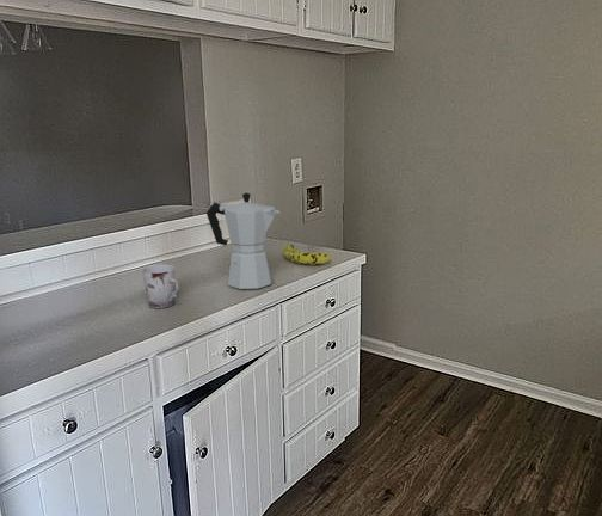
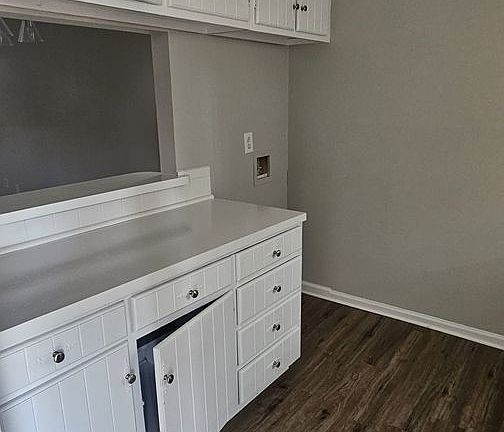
- fruit [281,244,333,266]
- cup [141,264,180,309]
- moka pot [205,192,281,290]
